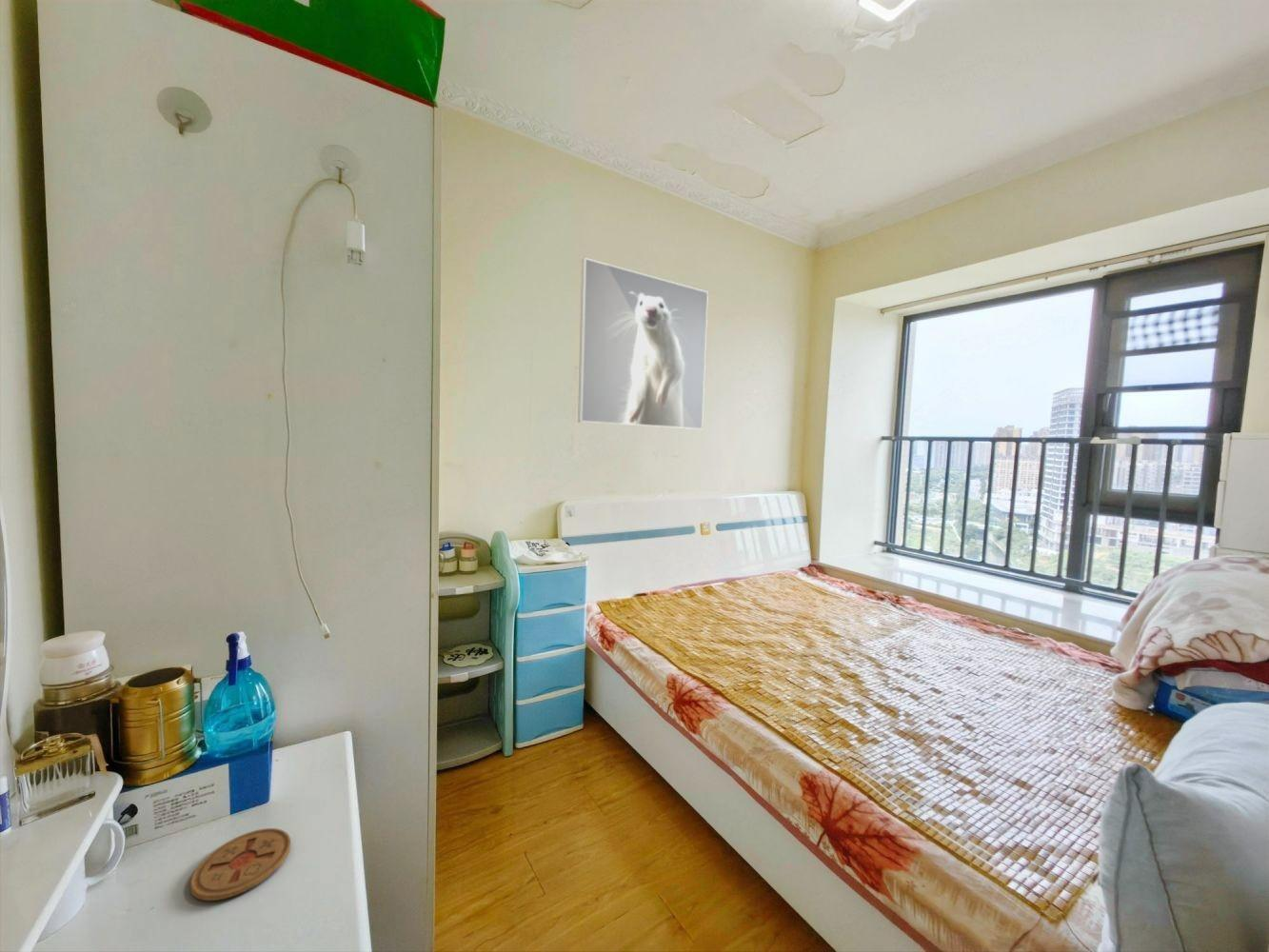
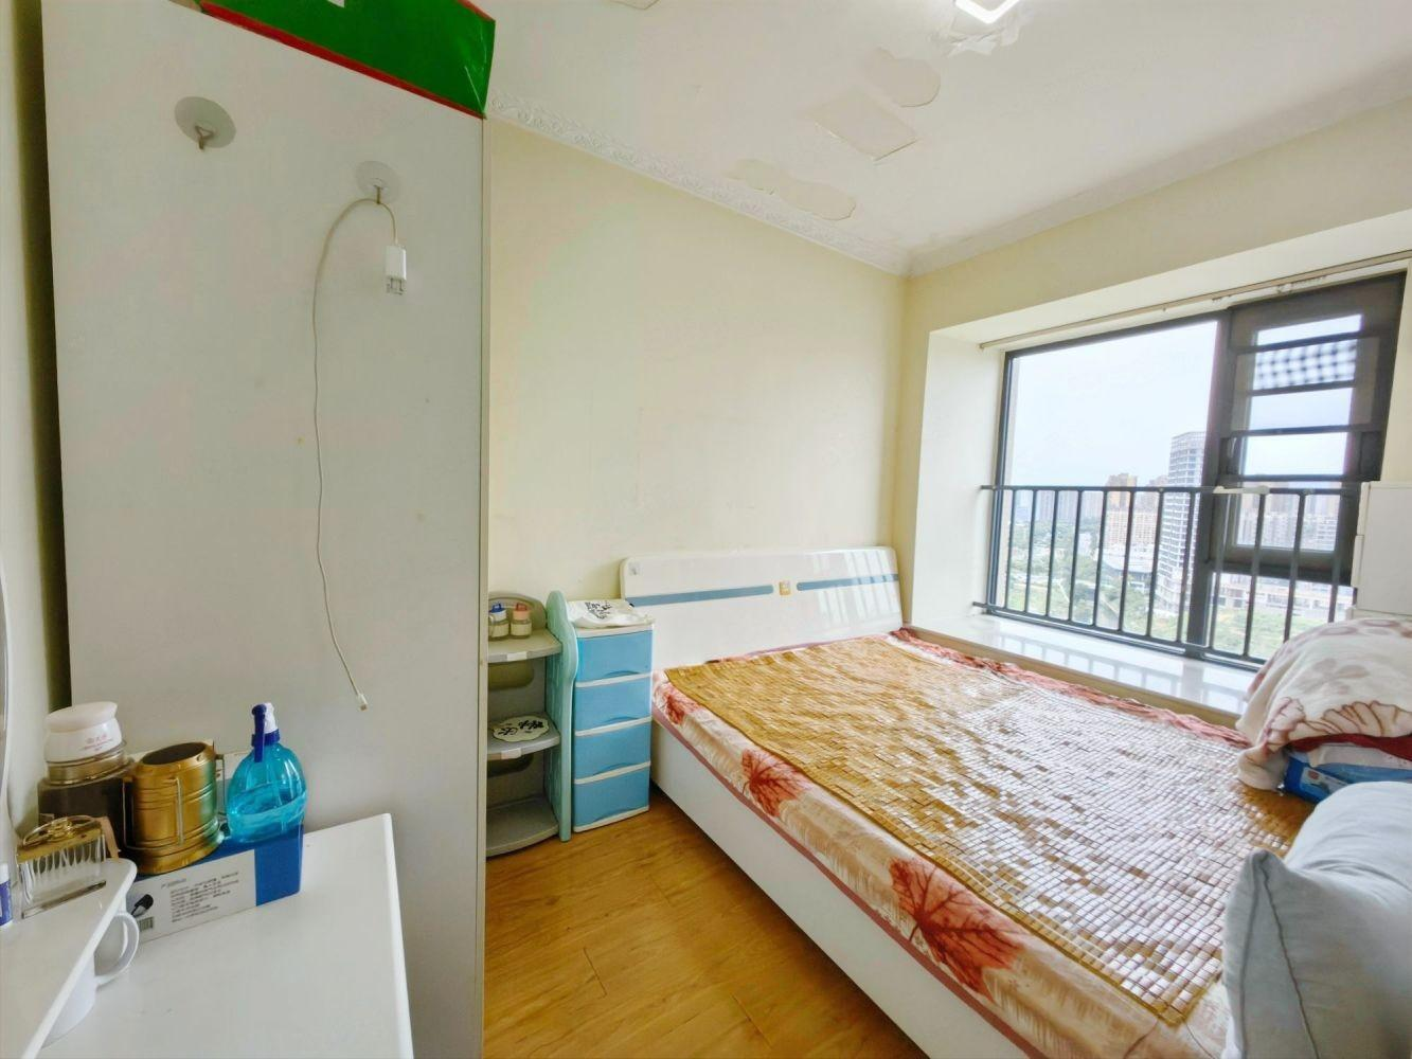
- coaster [189,827,291,902]
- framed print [577,257,709,430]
